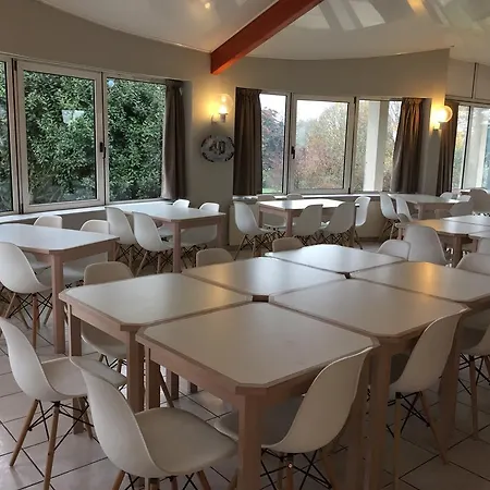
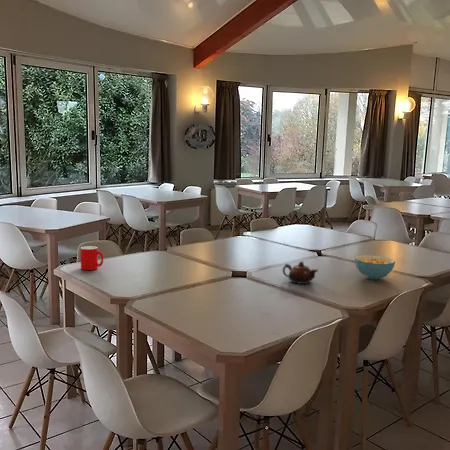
+ cereal bowl [354,254,396,280]
+ teapot [282,260,319,285]
+ cup [80,245,104,271]
